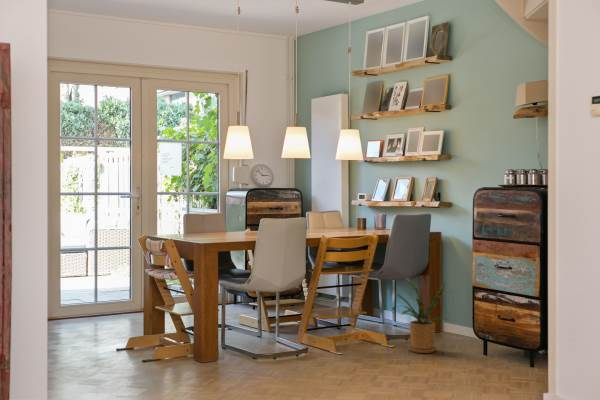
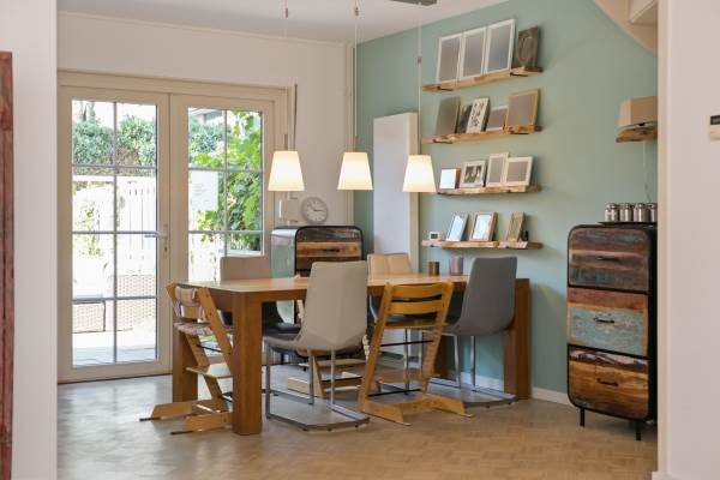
- house plant [392,277,458,354]
